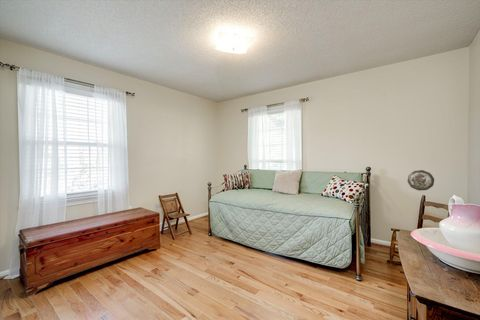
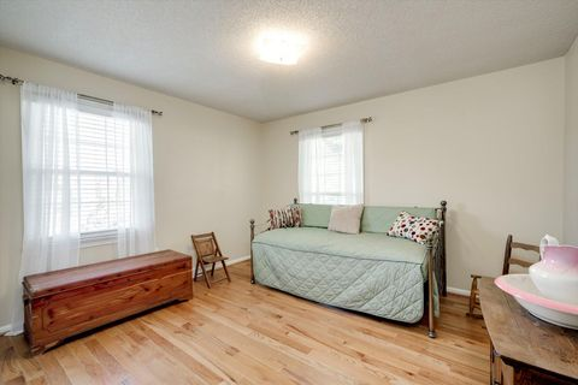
- decorative plate [407,169,435,192]
